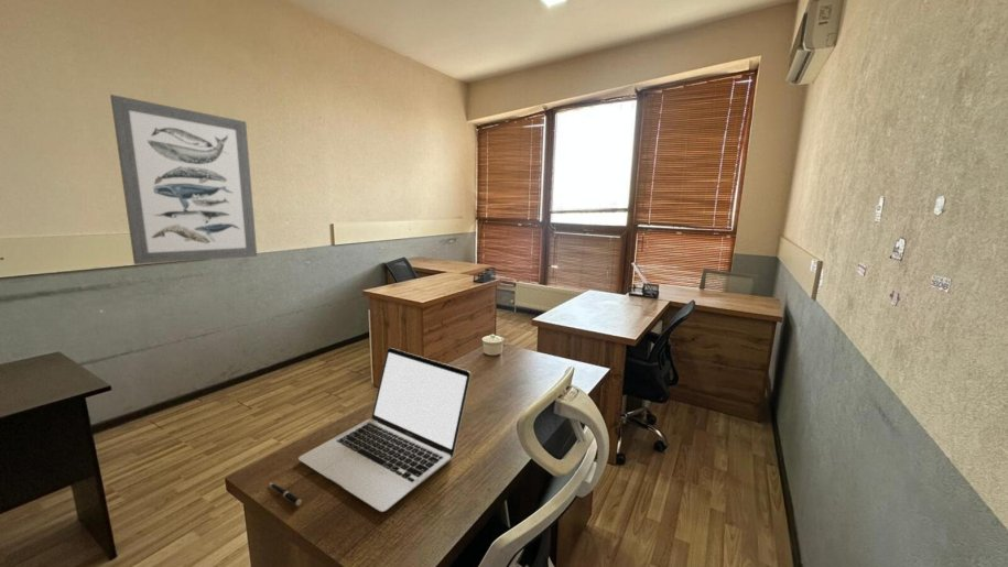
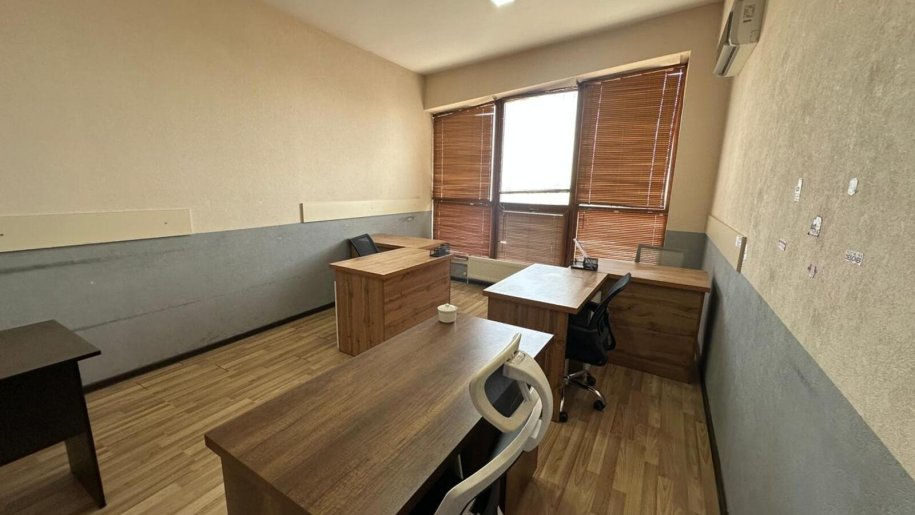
- wall art [109,94,258,265]
- laptop [297,347,472,513]
- pen [268,481,303,506]
